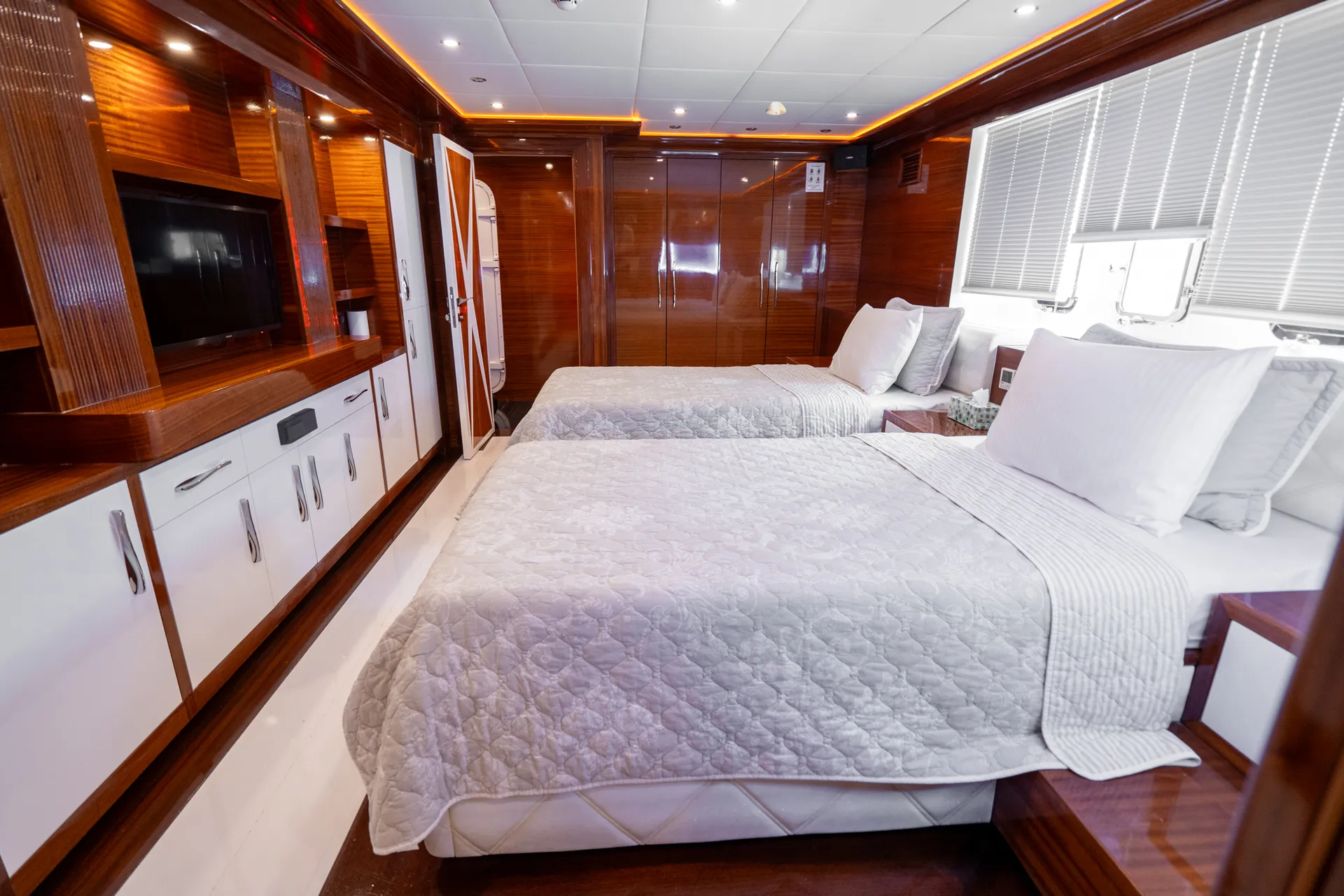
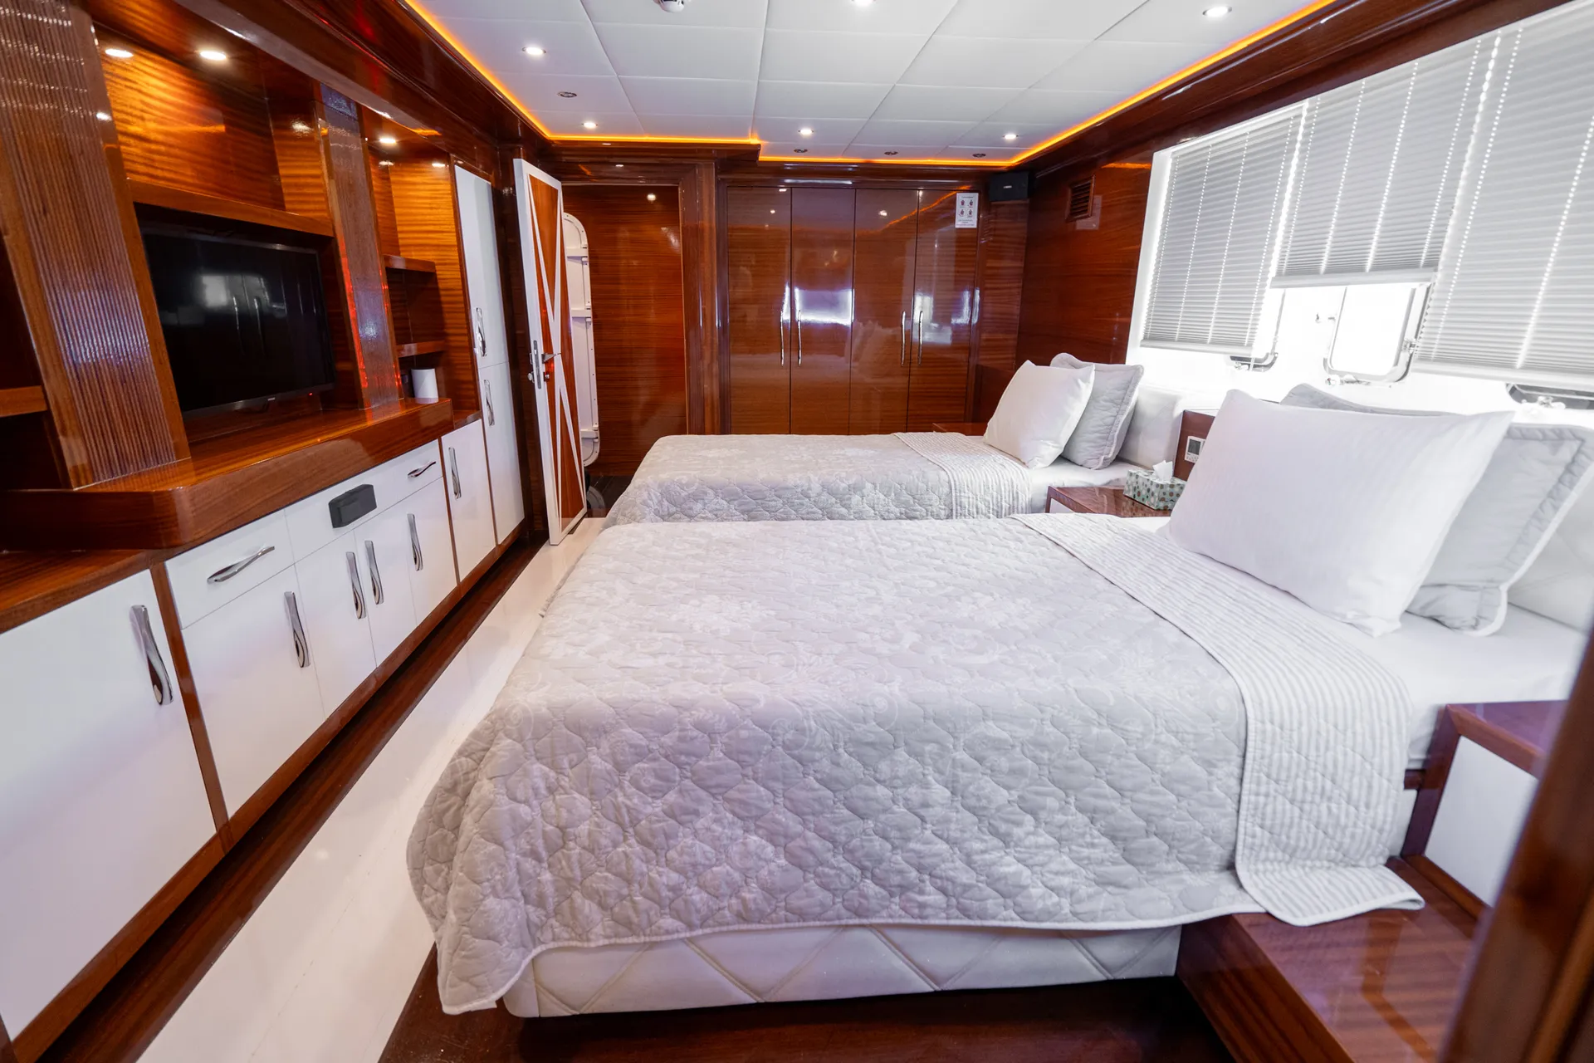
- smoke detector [765,101,787,116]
